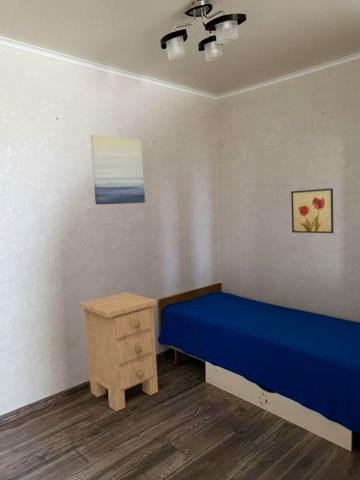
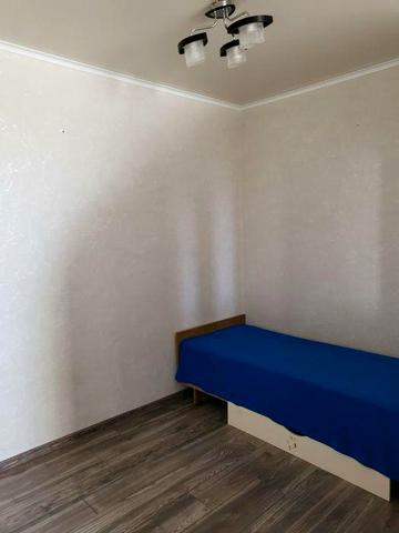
- wall art [90,134,146,206]
- wall art [290,187,335,234]
- nightstand [79,291,159,413]
